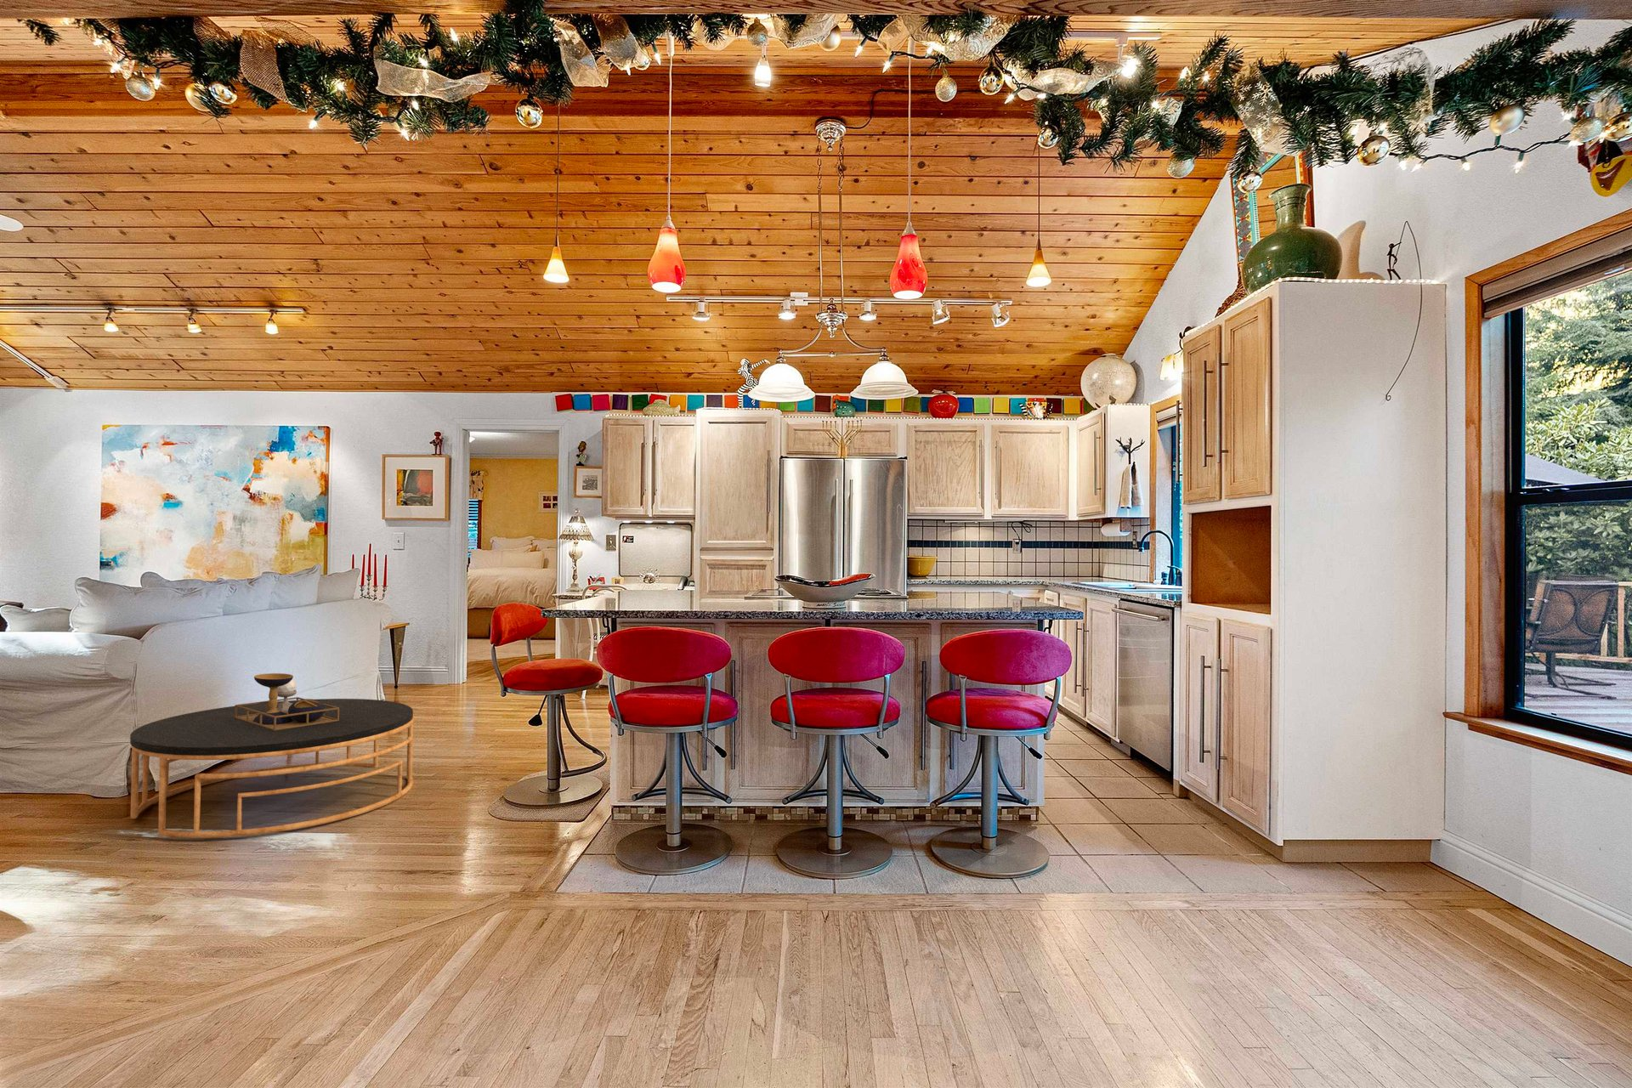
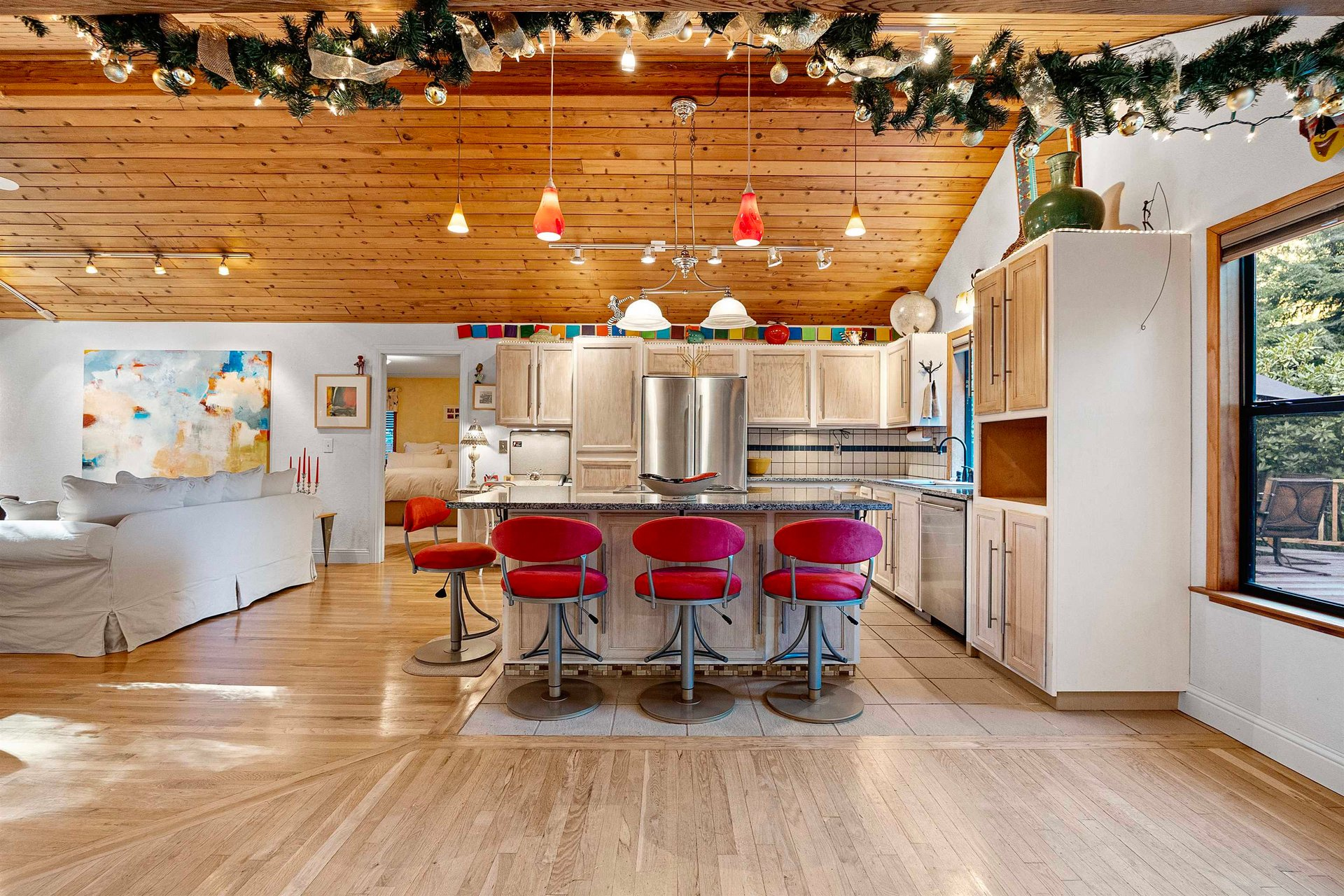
- coffee table [129,673,415,839]
